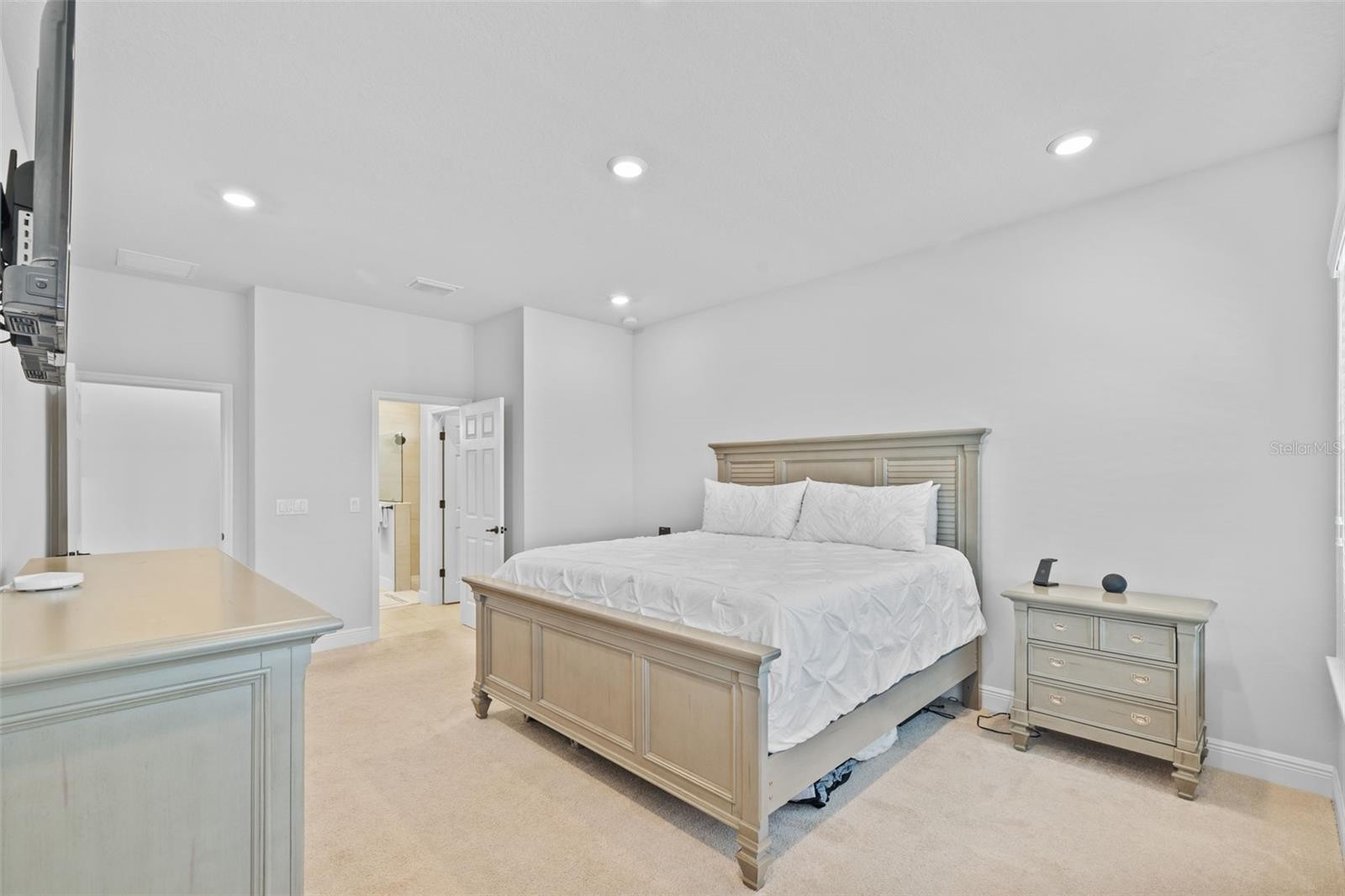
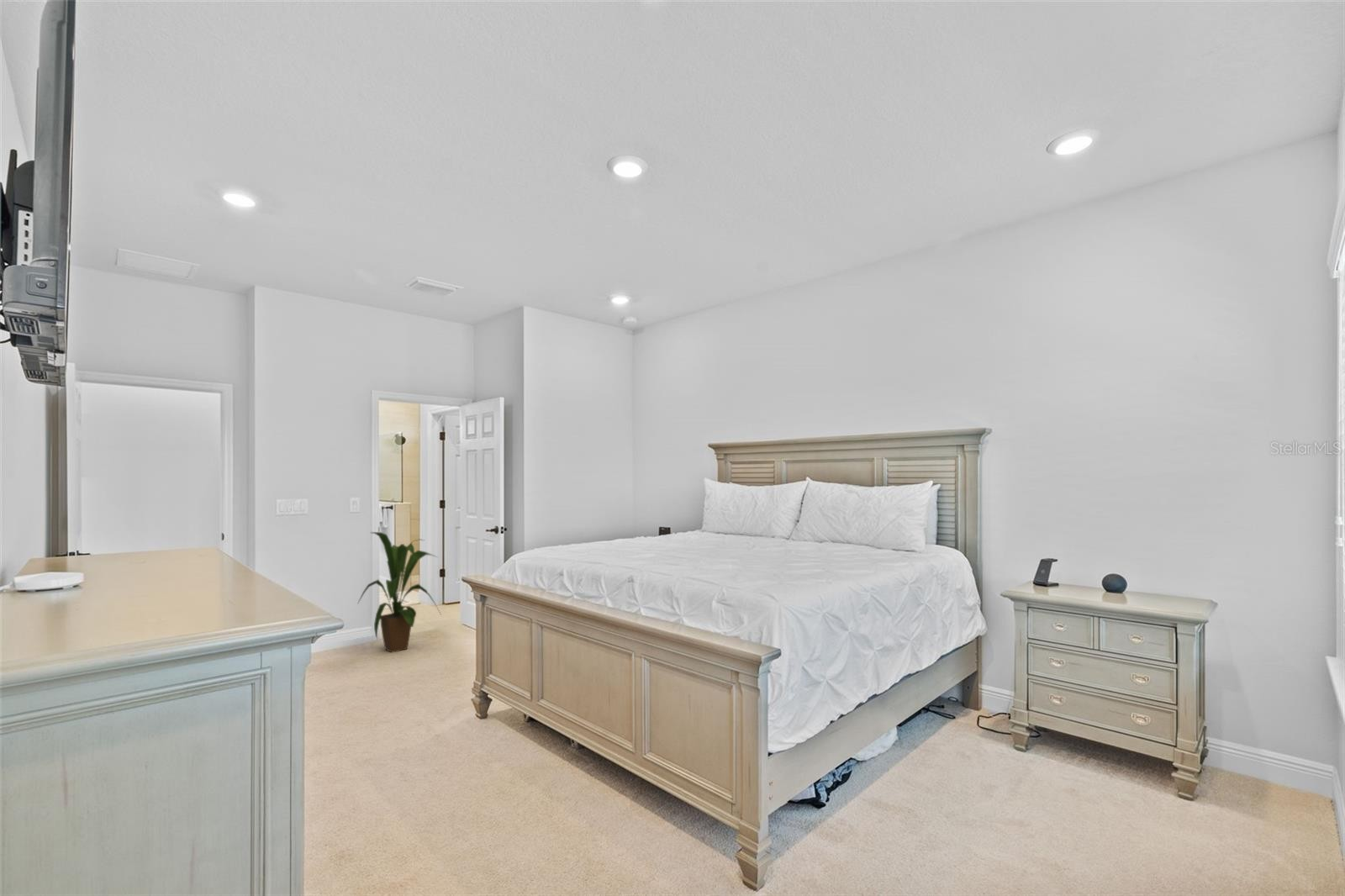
+ house plant [356,531,442,653]
